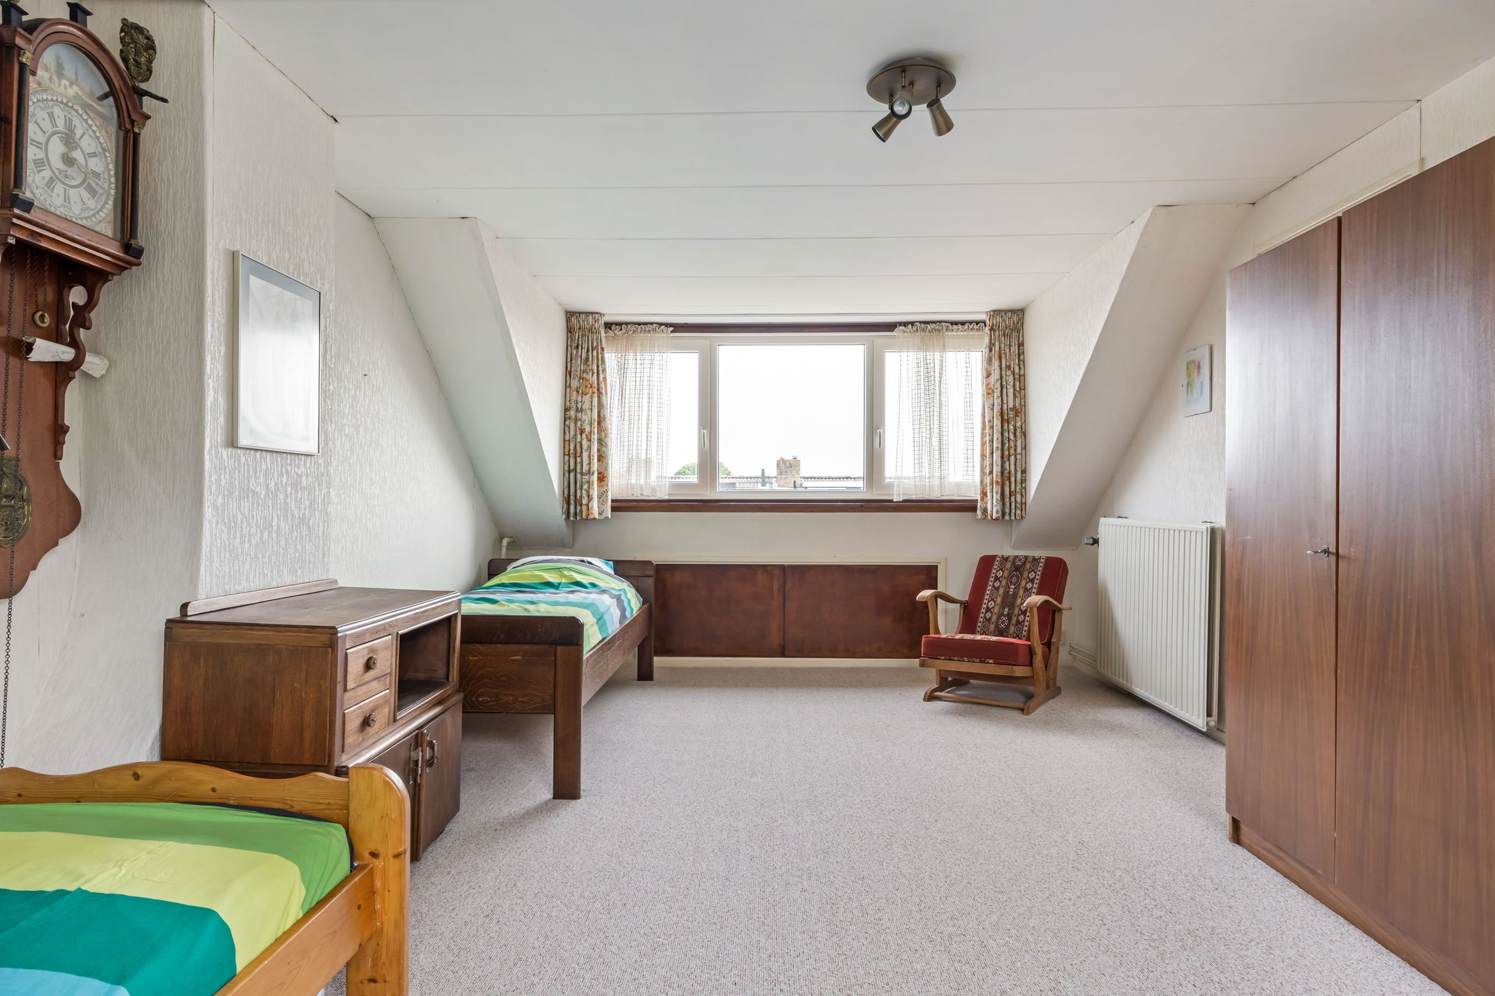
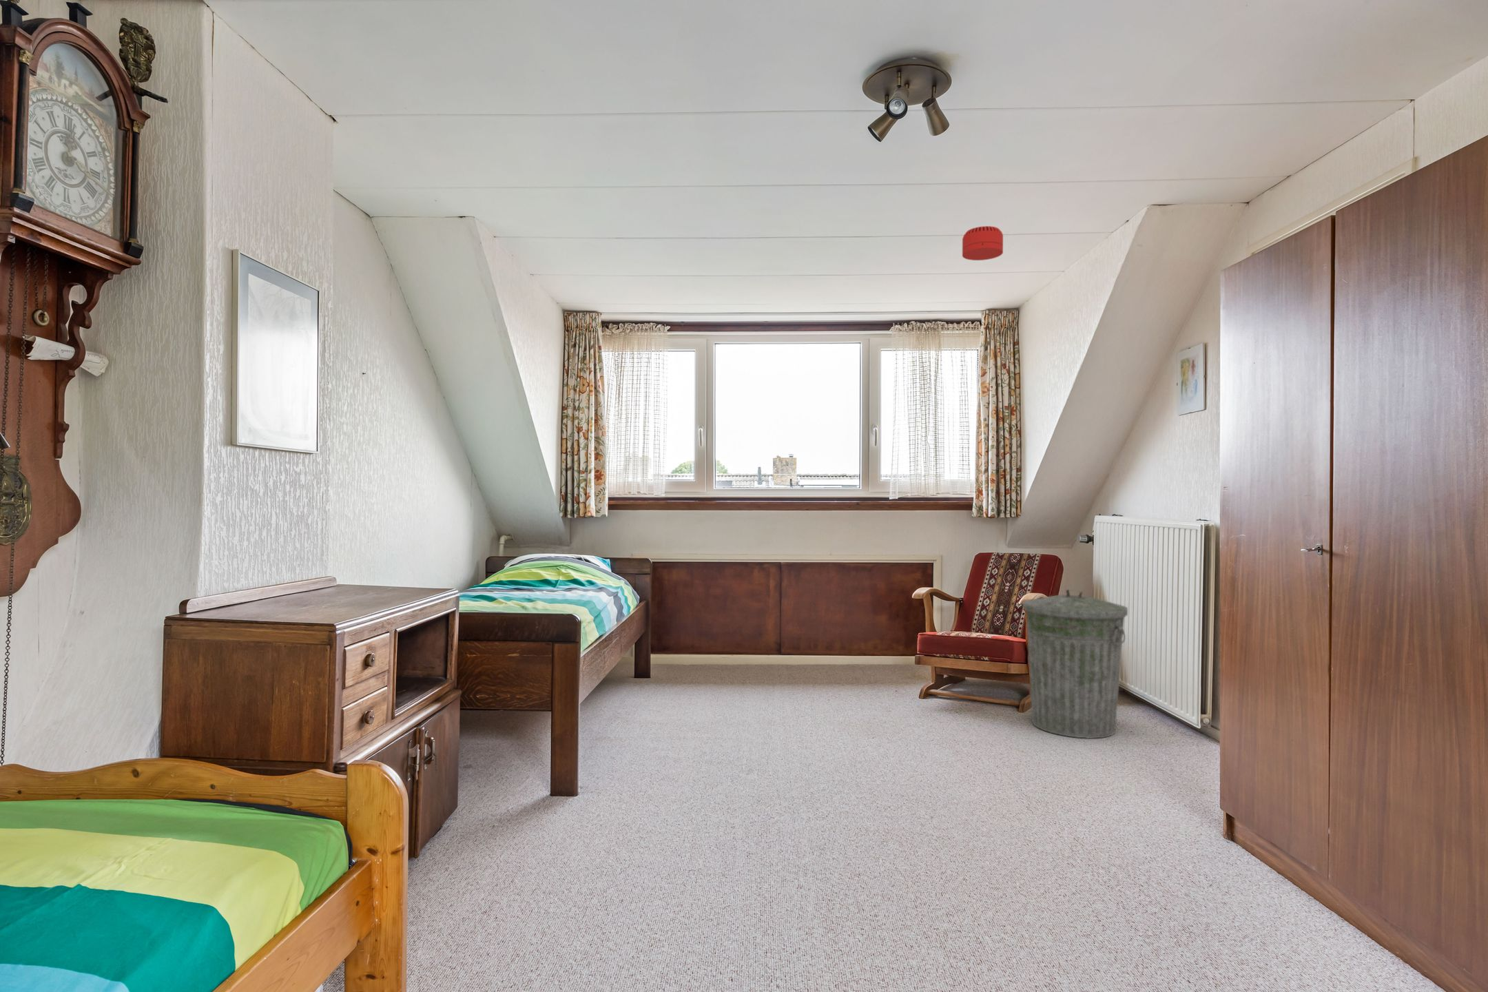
+ smoke detector [962,225,1004,261]
+ trash can [1022,589,1128,740]
